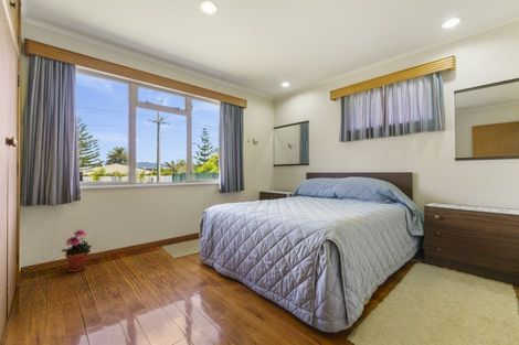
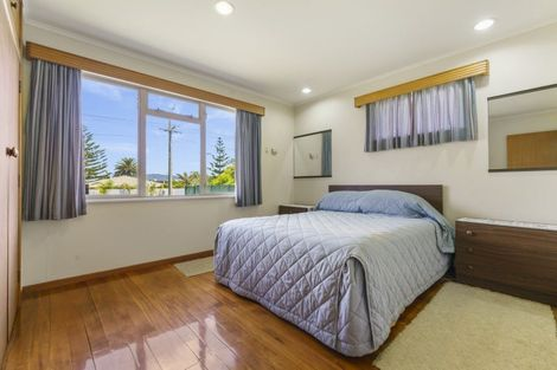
- potted plant [61,228,93,273]
